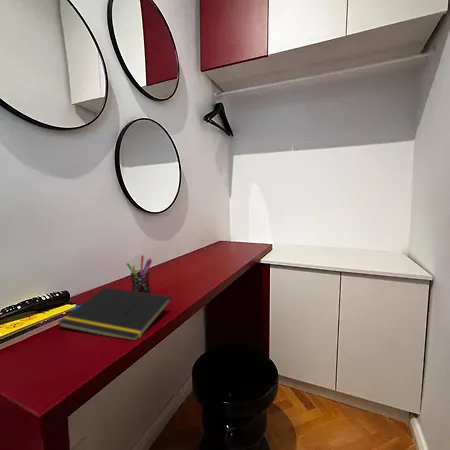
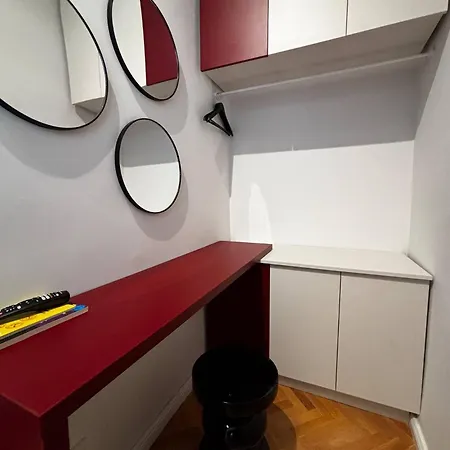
- pen holder [126,254,153,294]
- notepad [57,286,172,341]
